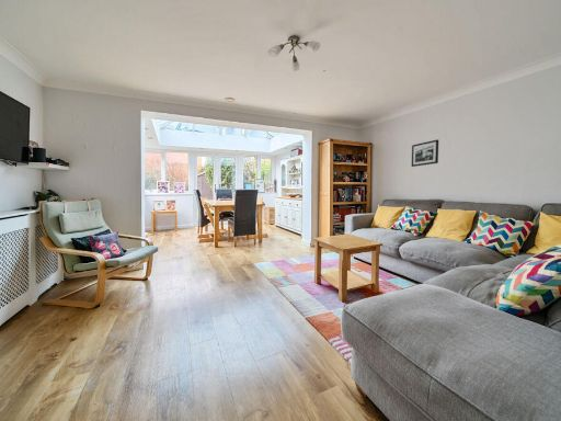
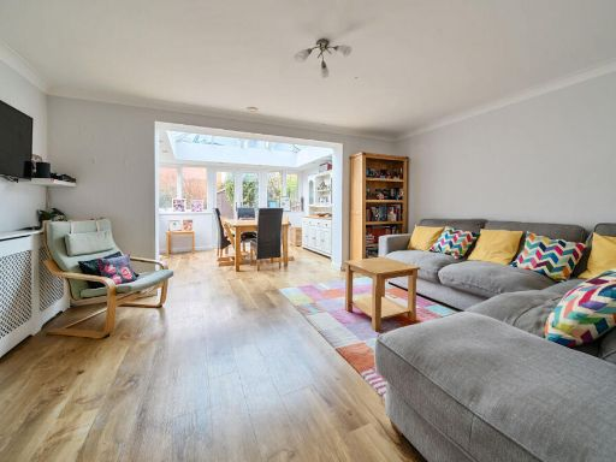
- picture frame [411,138,439,168]
